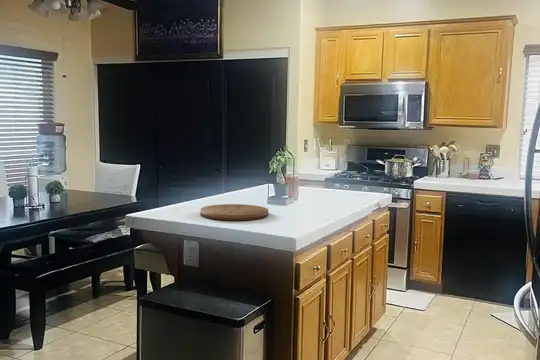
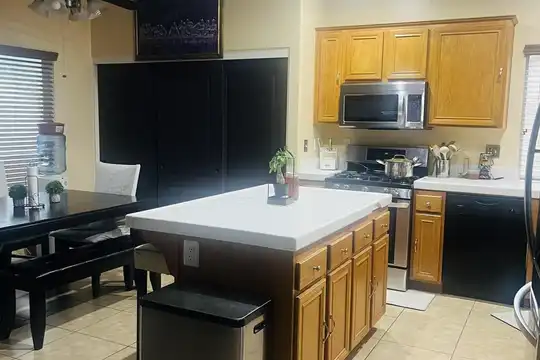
- cutting board [199,203,269,221]
